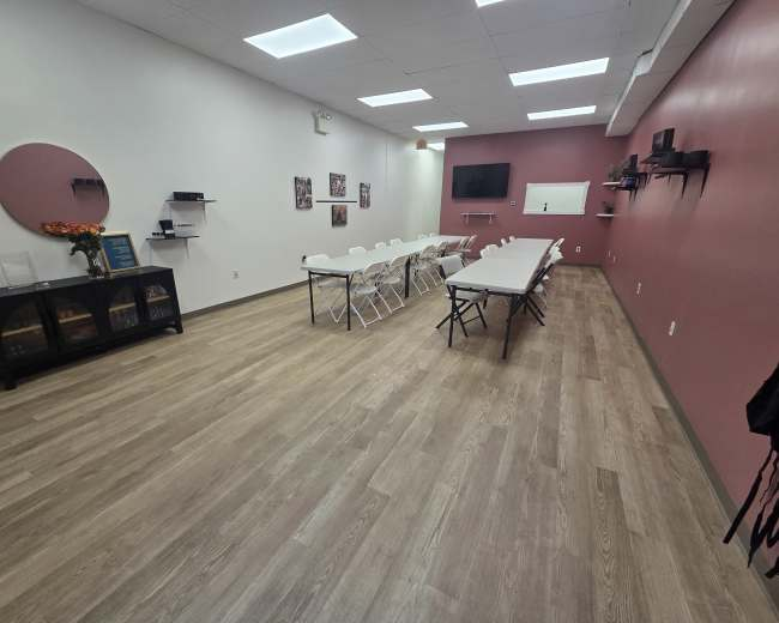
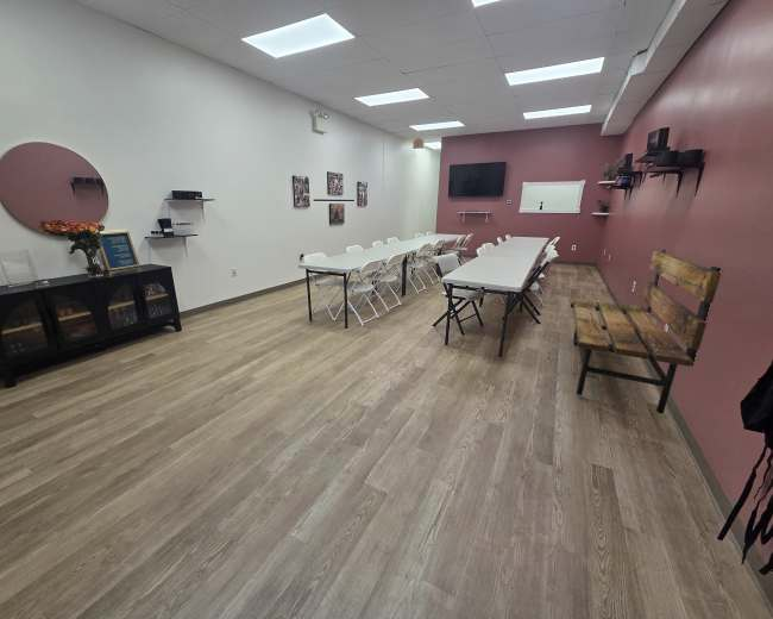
+ bench [570,249,722,415]
